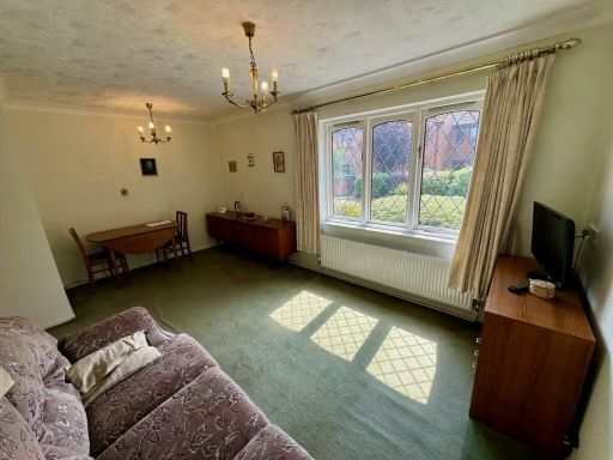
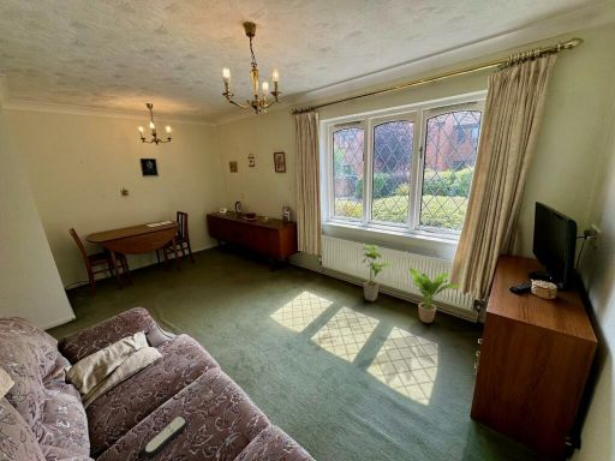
+ house plant [360,244,395,303]
+ remote control [142,414,190,459]
+ potted plant [407,265,462,324]
